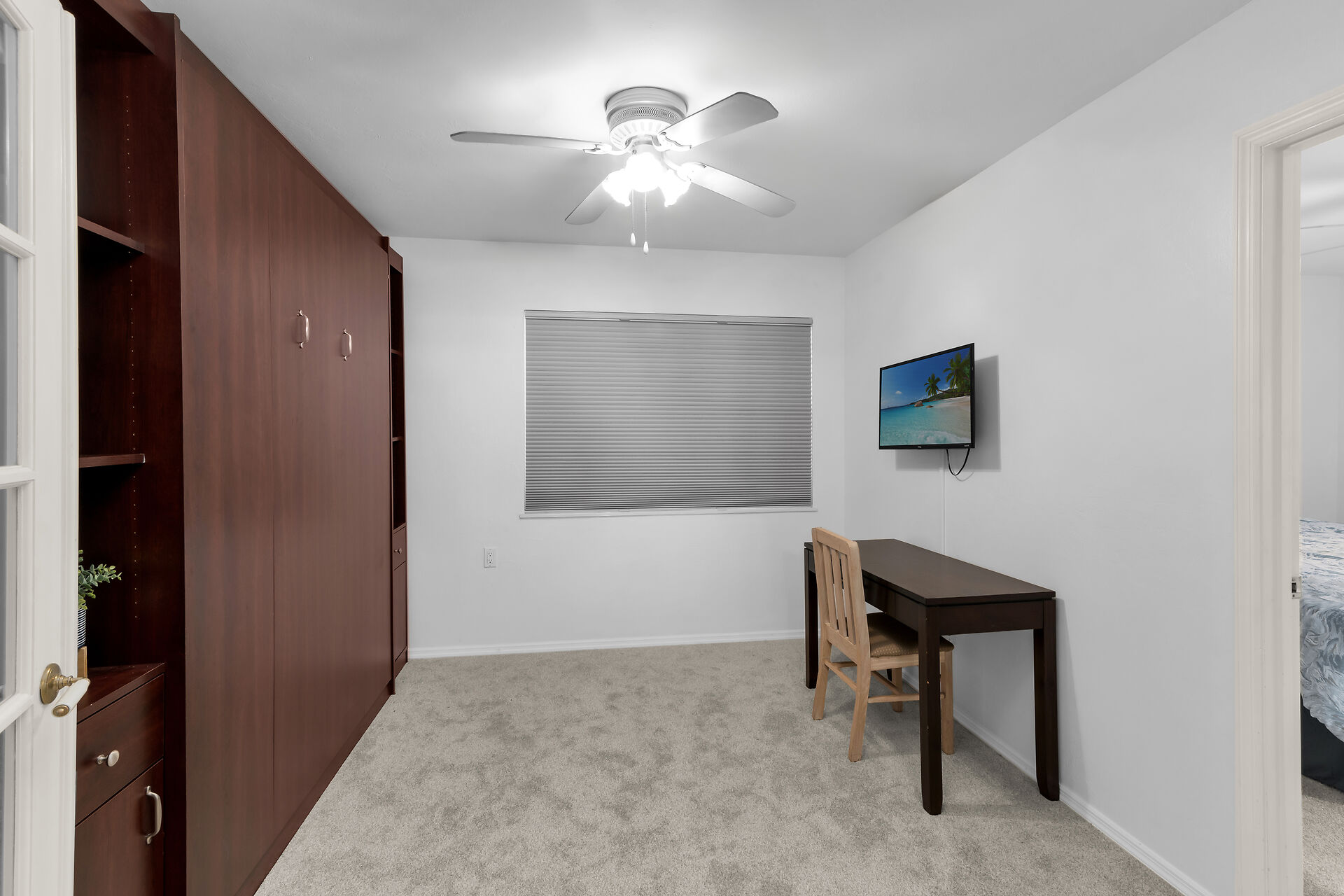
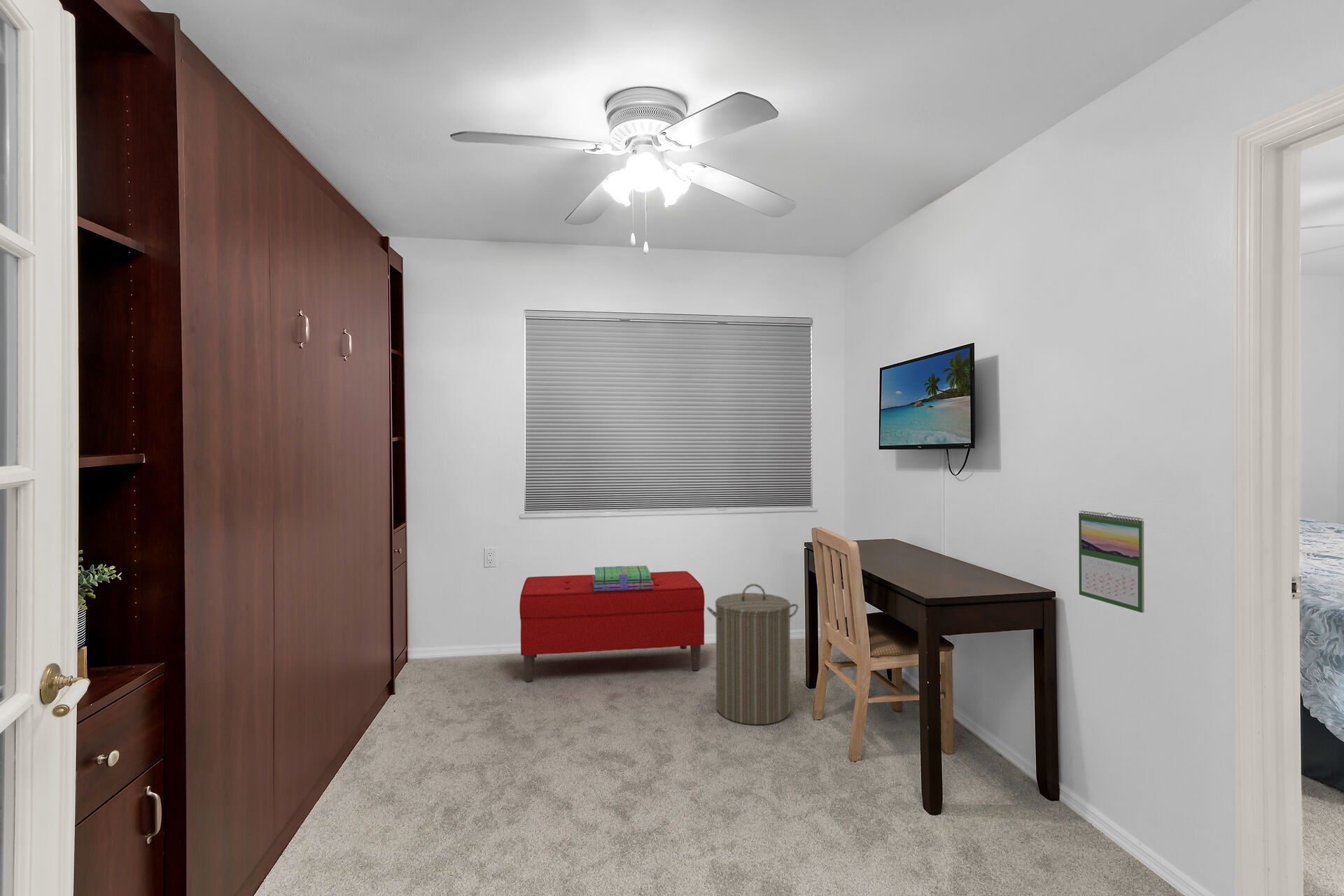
+ stack of books [593,565,653,591]
+ bench [519,570,706,682]
+ calendar [1078,510,1145,613]
+ laundry hamper [706,583,799,725]
